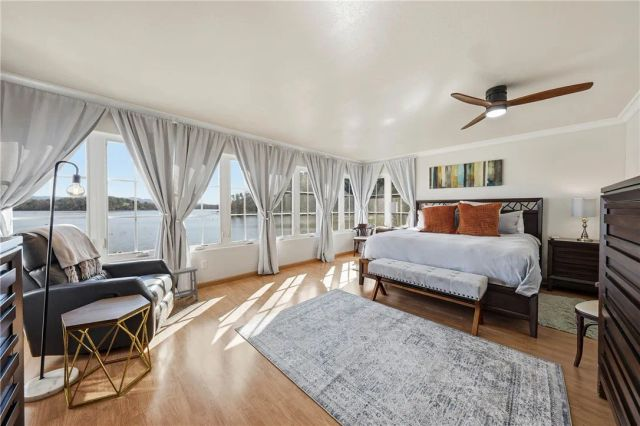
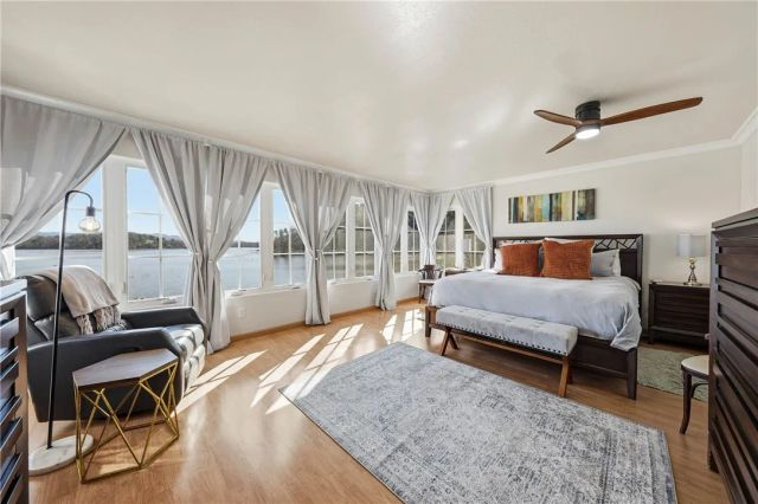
- footstool [171,266,199,301]
